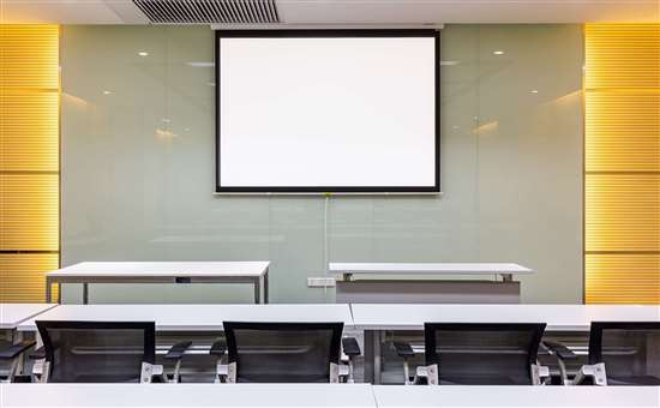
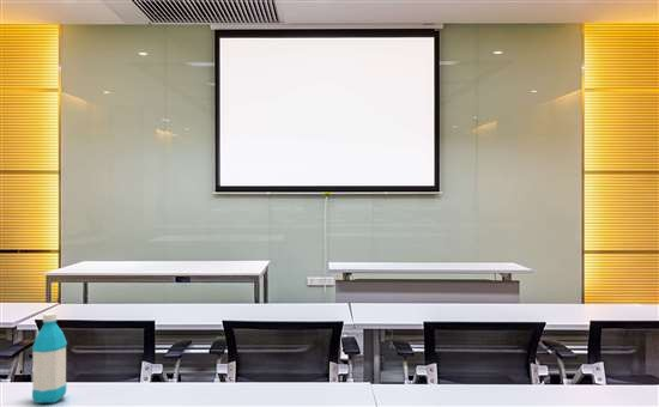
+ water bottle [31,311,68,405]
